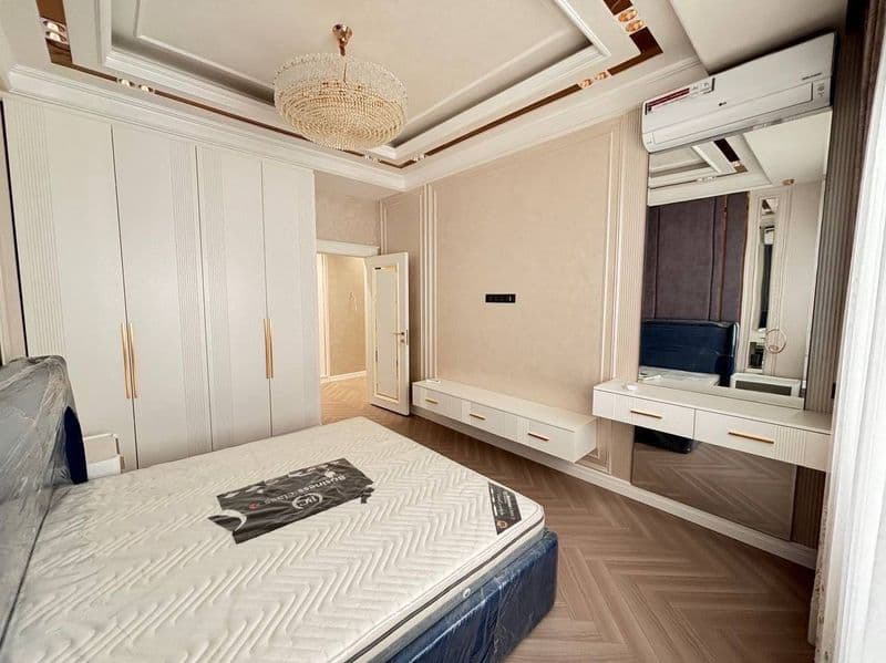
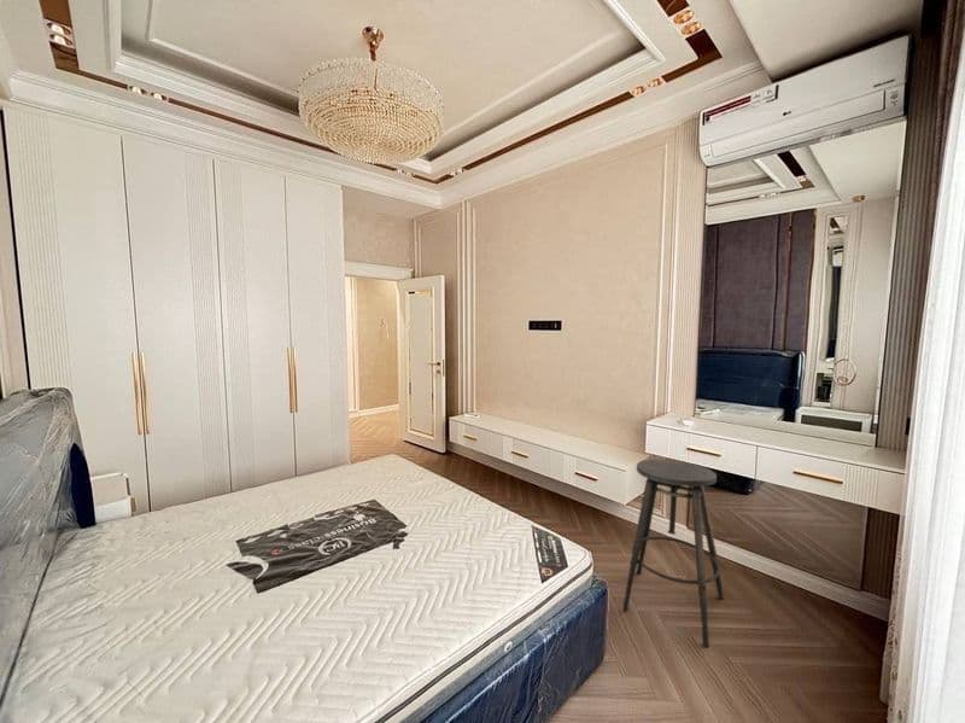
+ stool [622,457,725,648]
